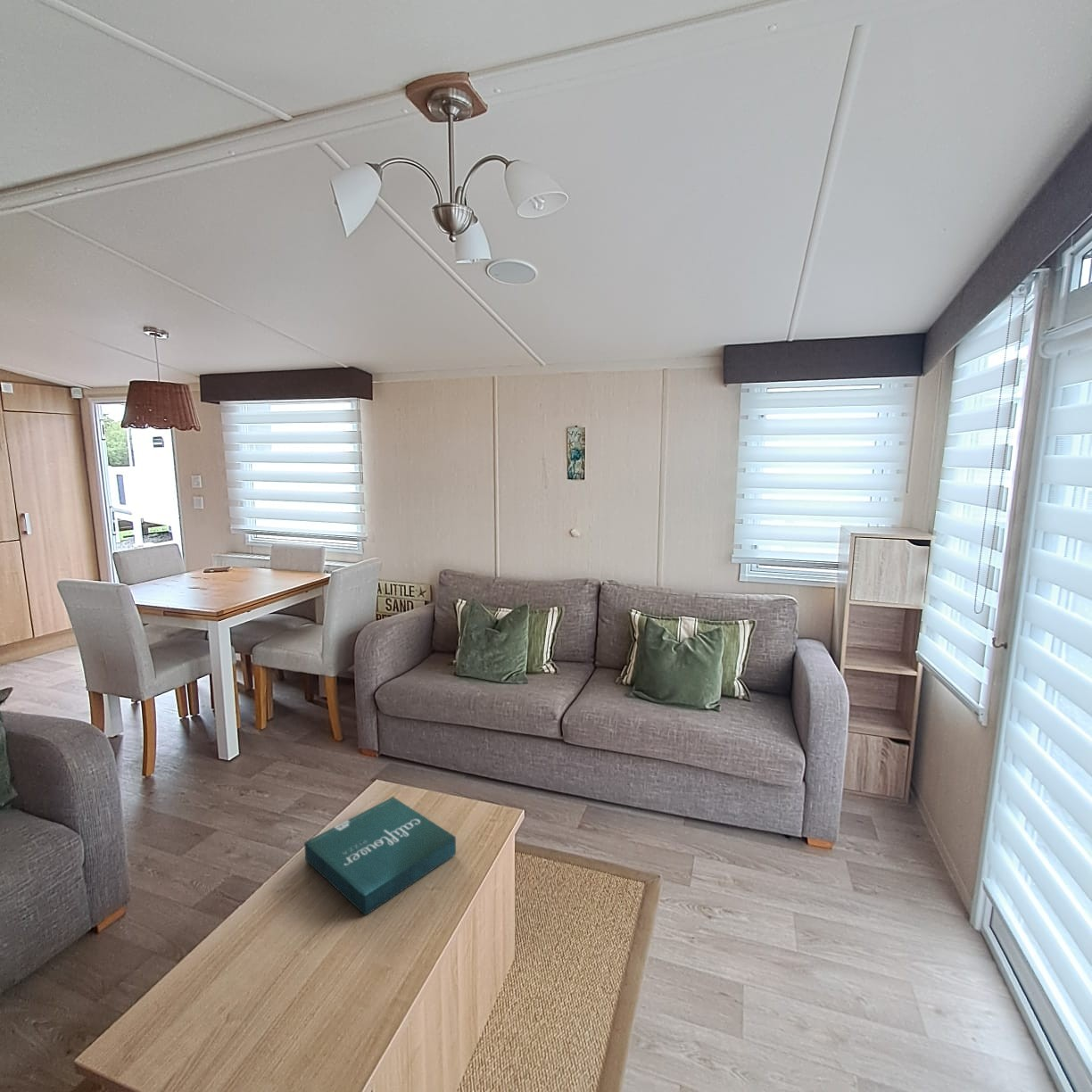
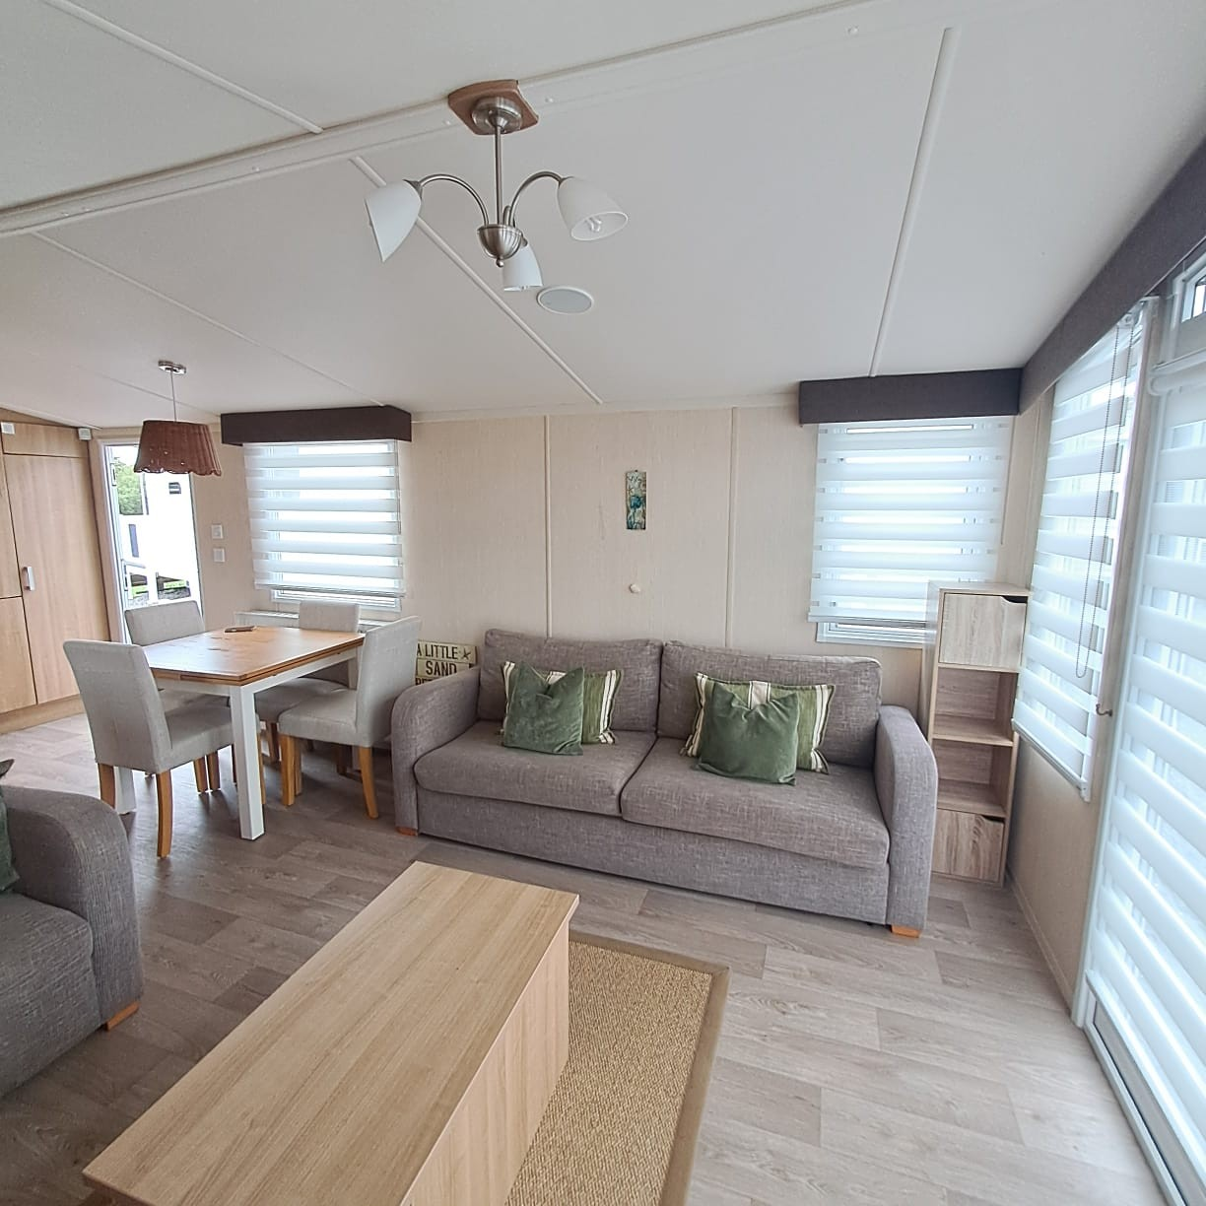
- pizza box [303,796,457,916]
